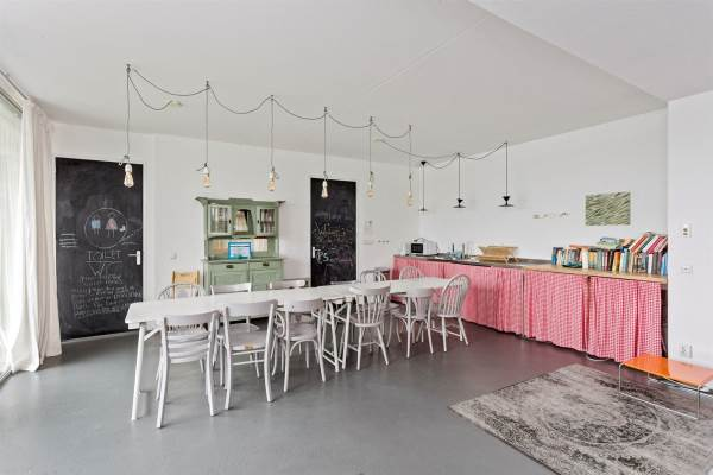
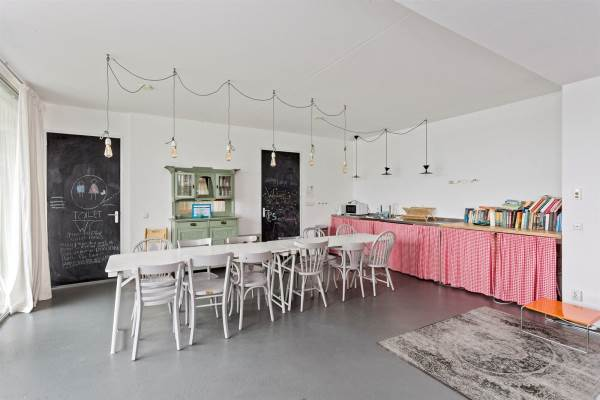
- wall art [585,190,631,227]
